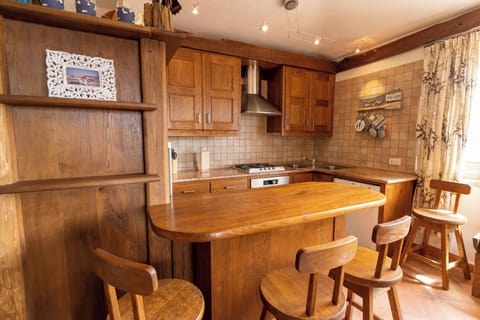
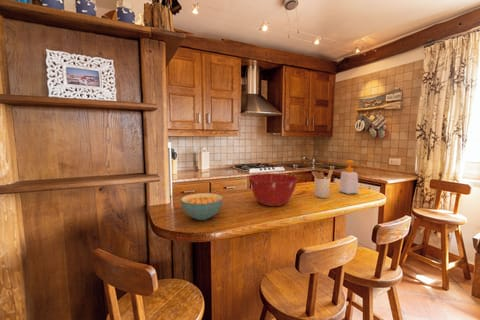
+ mixing bowl [247,172,299,207]
+ utensil holder [311,169,334,199]
+ soap bottle [338,159,360,195]
+ cereal bowl [180,192,224,221]
